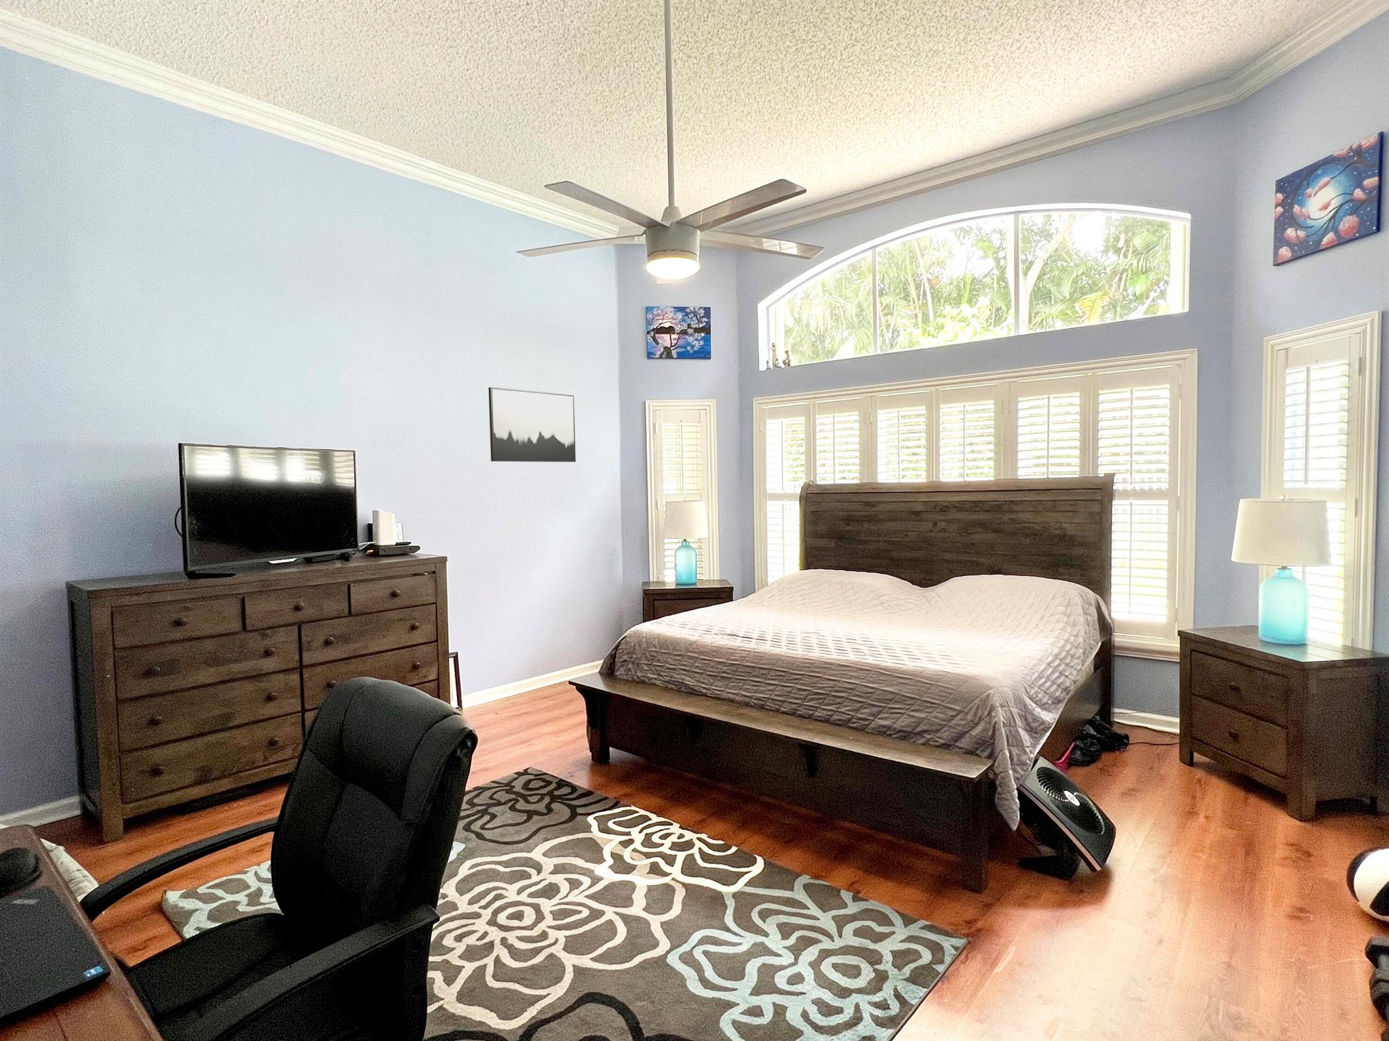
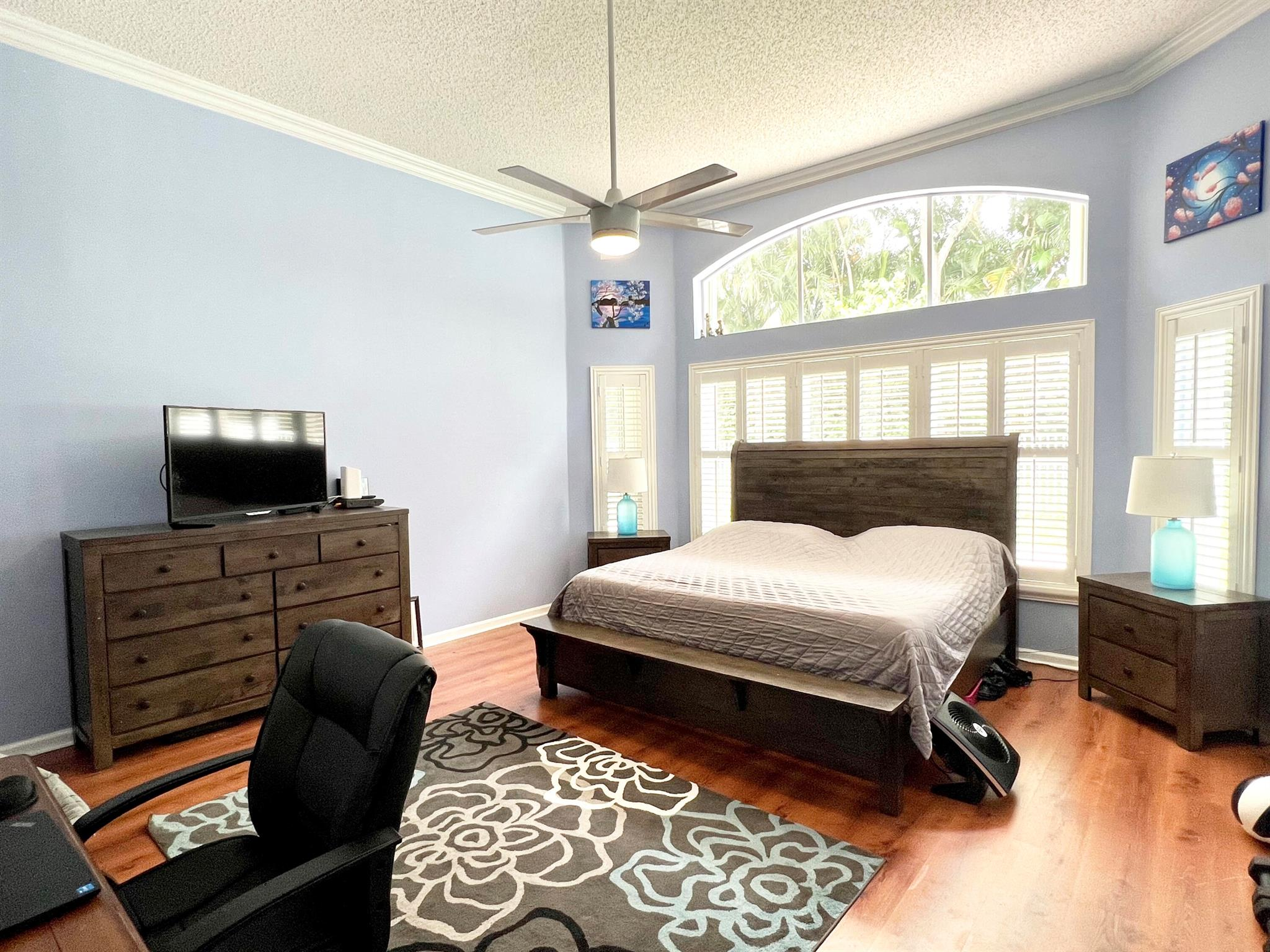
- wall art [488,386,576,463]
